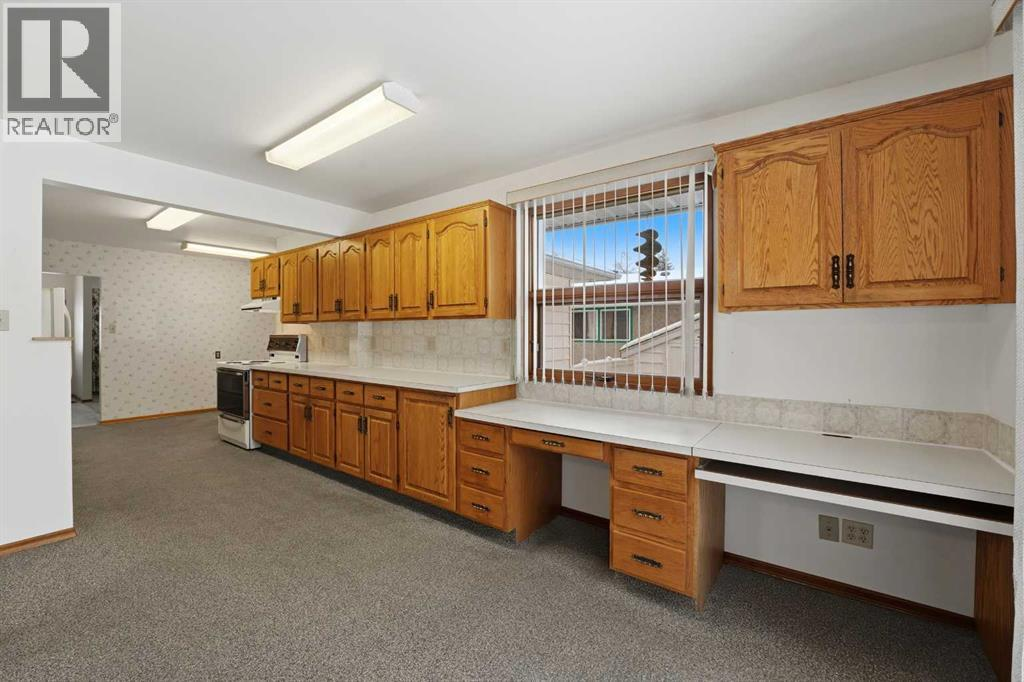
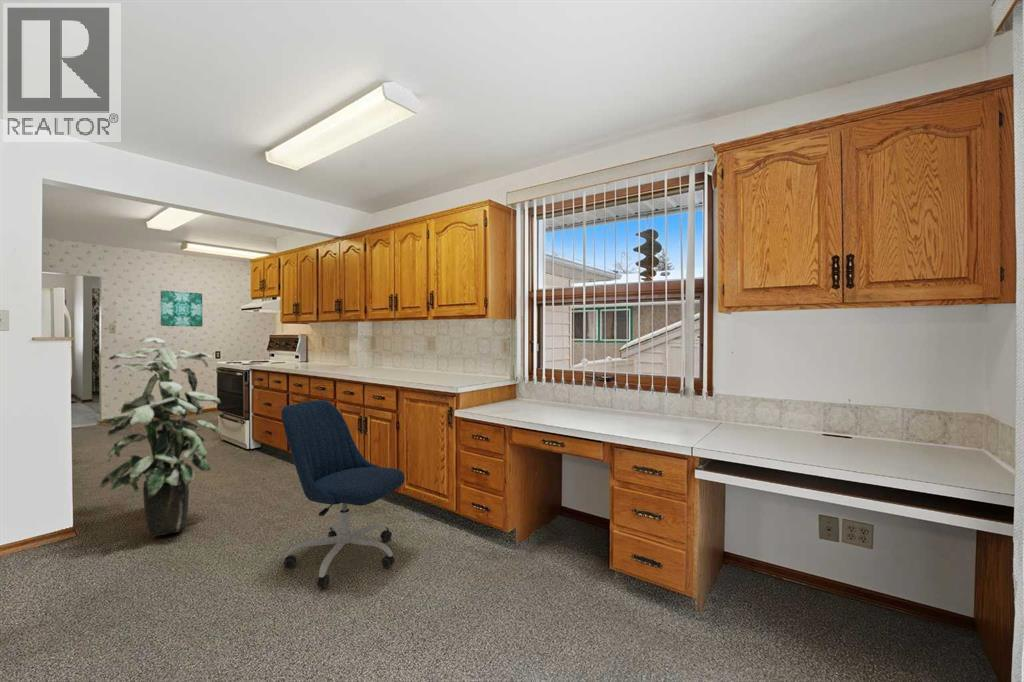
+ office chair [280,399,406,589]
+ wall art [160,290,203,328]
+ indoor plant [99,337,222,538]
